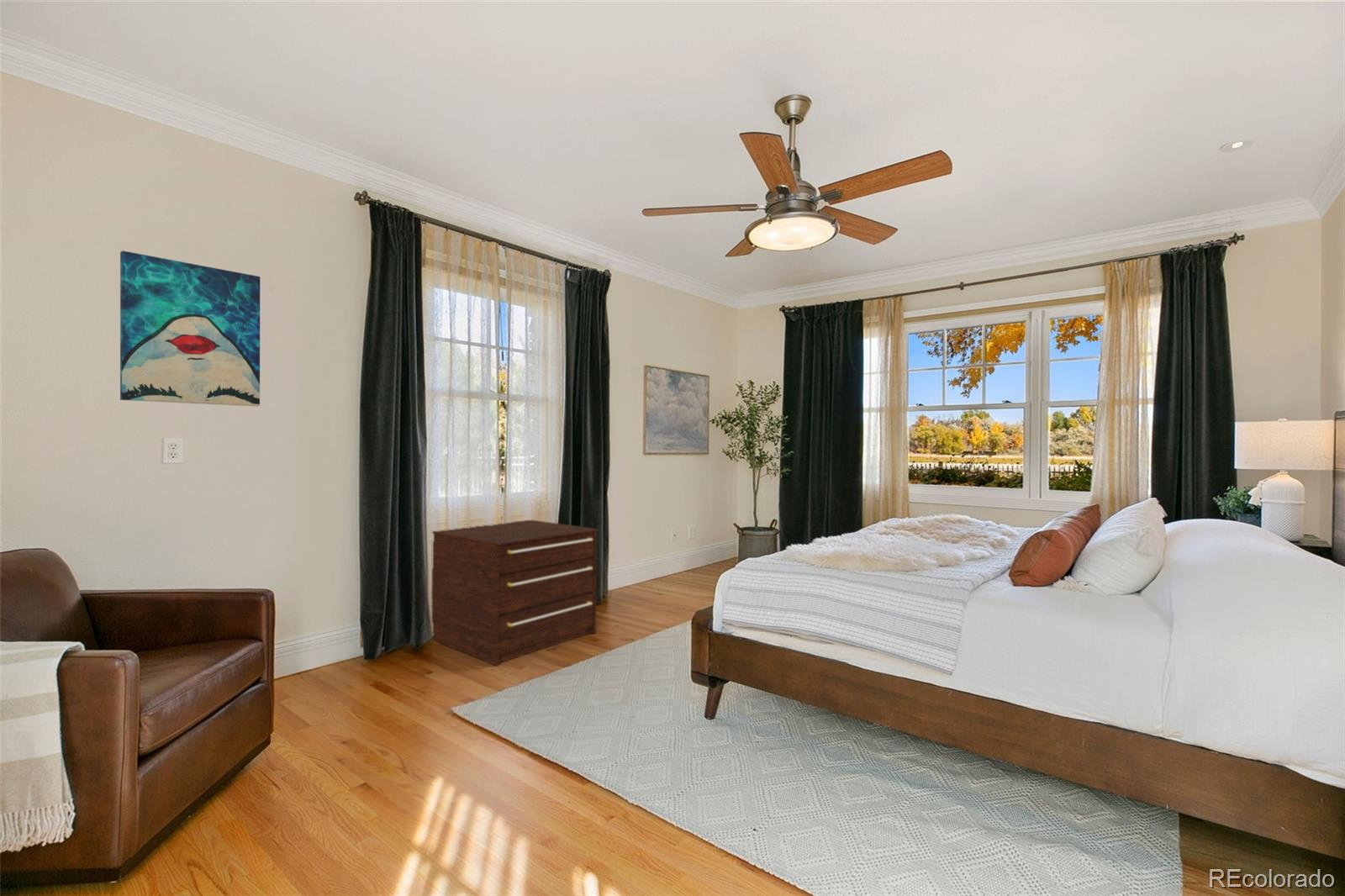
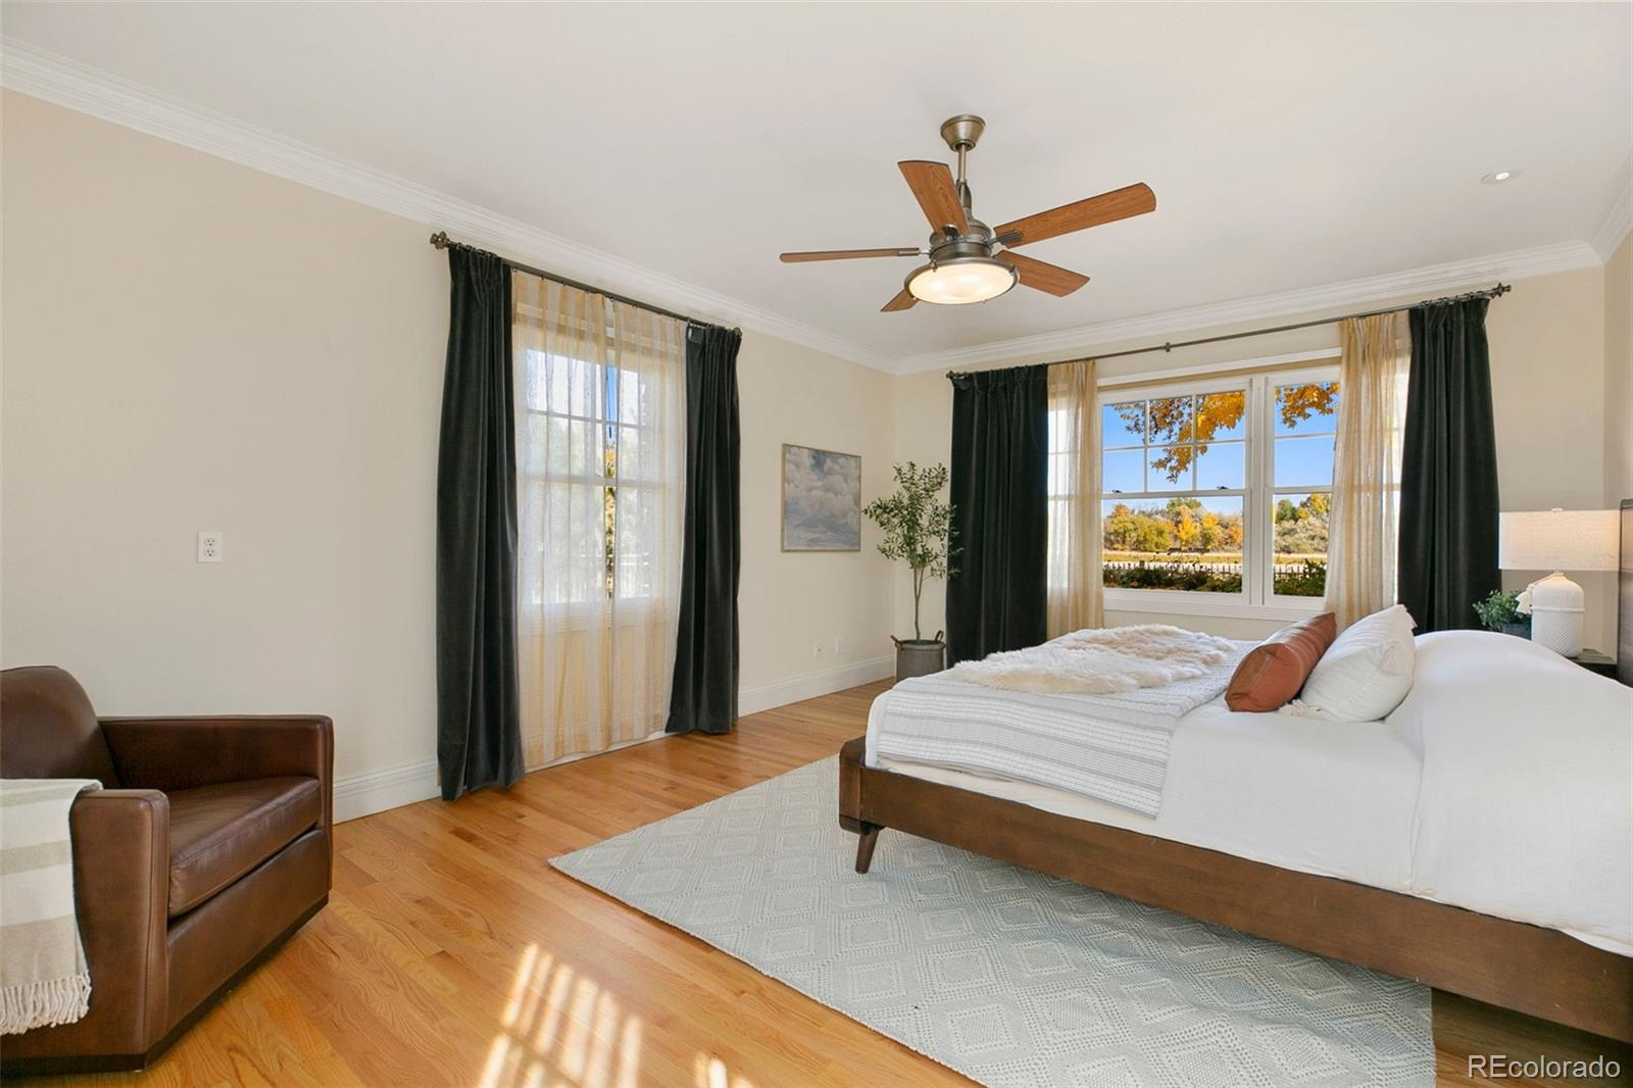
- dresser [430,519,600,667]
- wall art [119,250,261,407]
